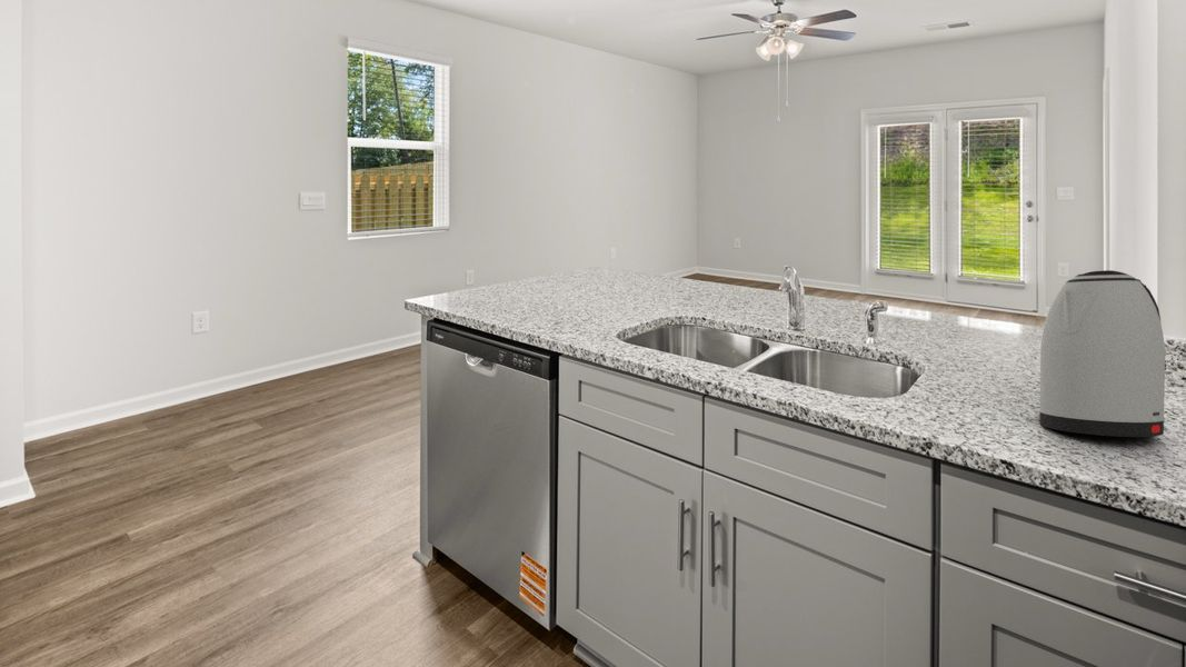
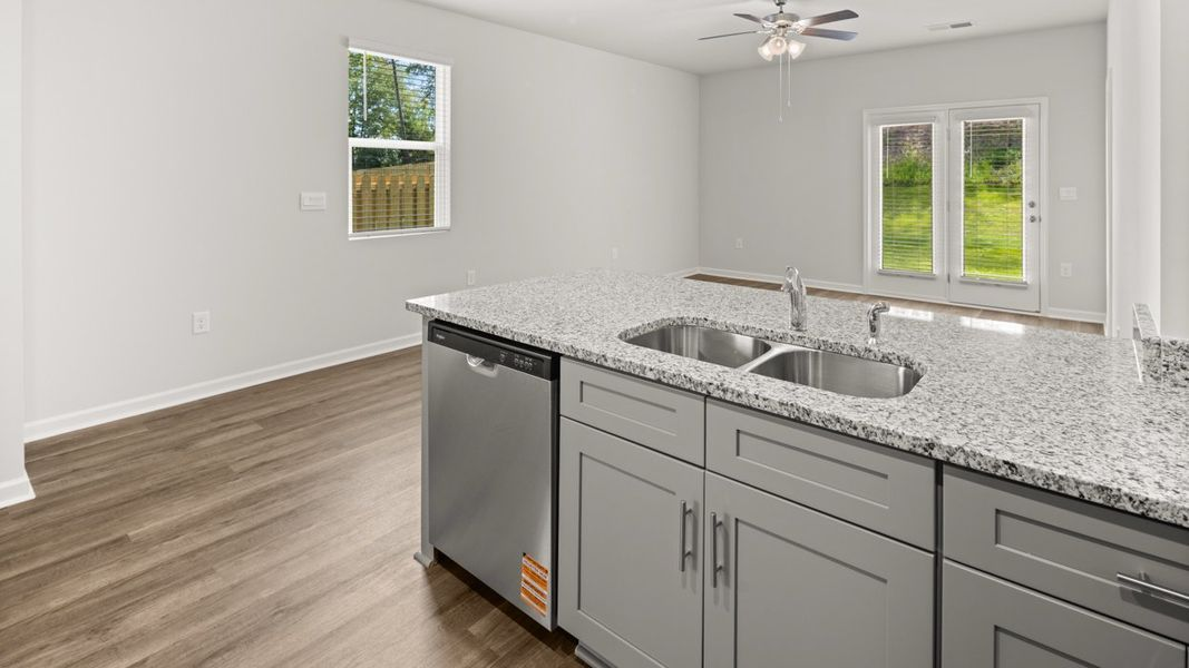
- kettle [1037,269,1166,438]
